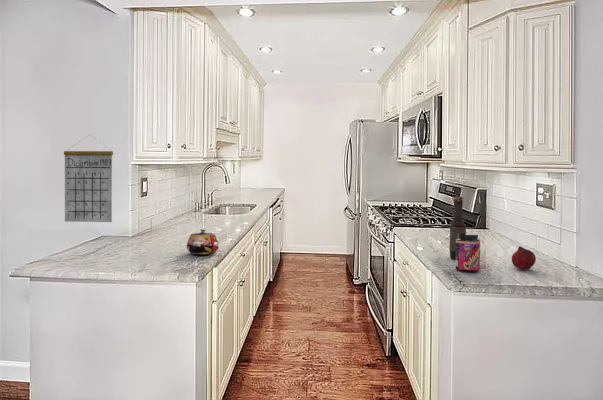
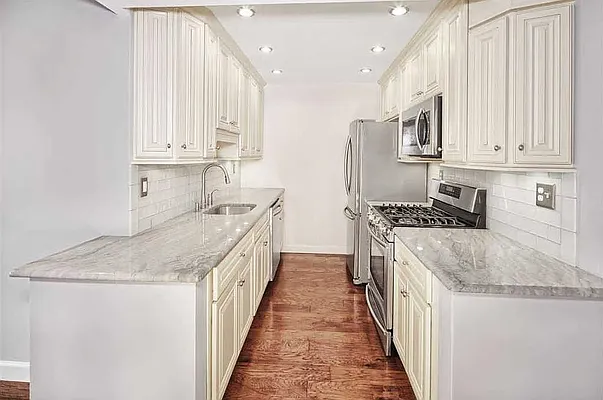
- fruit [511,246,537,271]
- teapot [186,228,220,256]
- jar [454,232,481,273]
- calendar [63,134,114,223]
- bottle [449,196,467,260]
